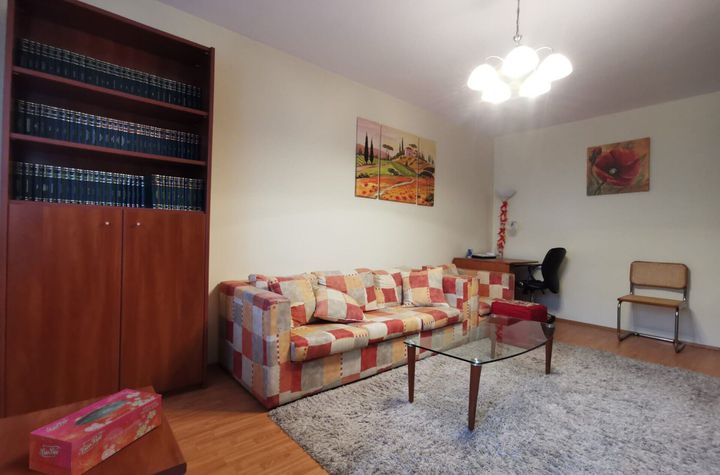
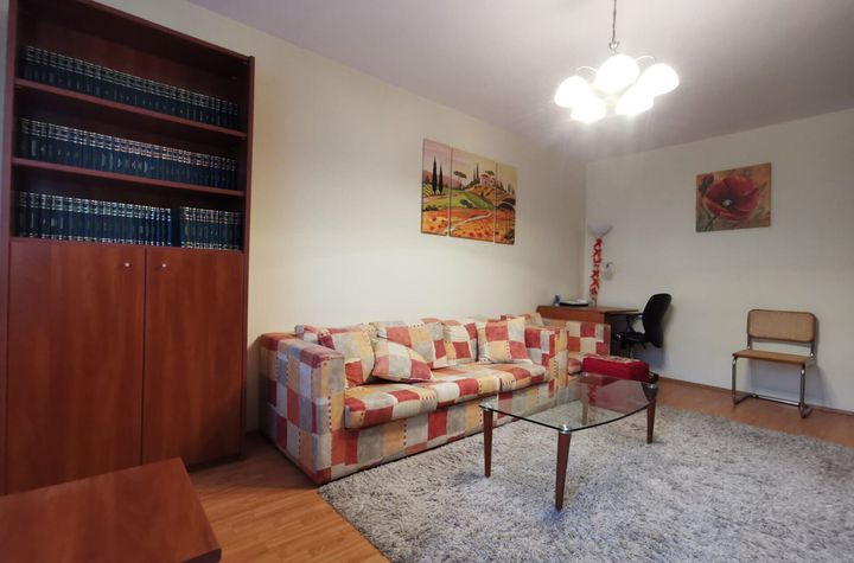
- tissue box [28,388,162,475]
